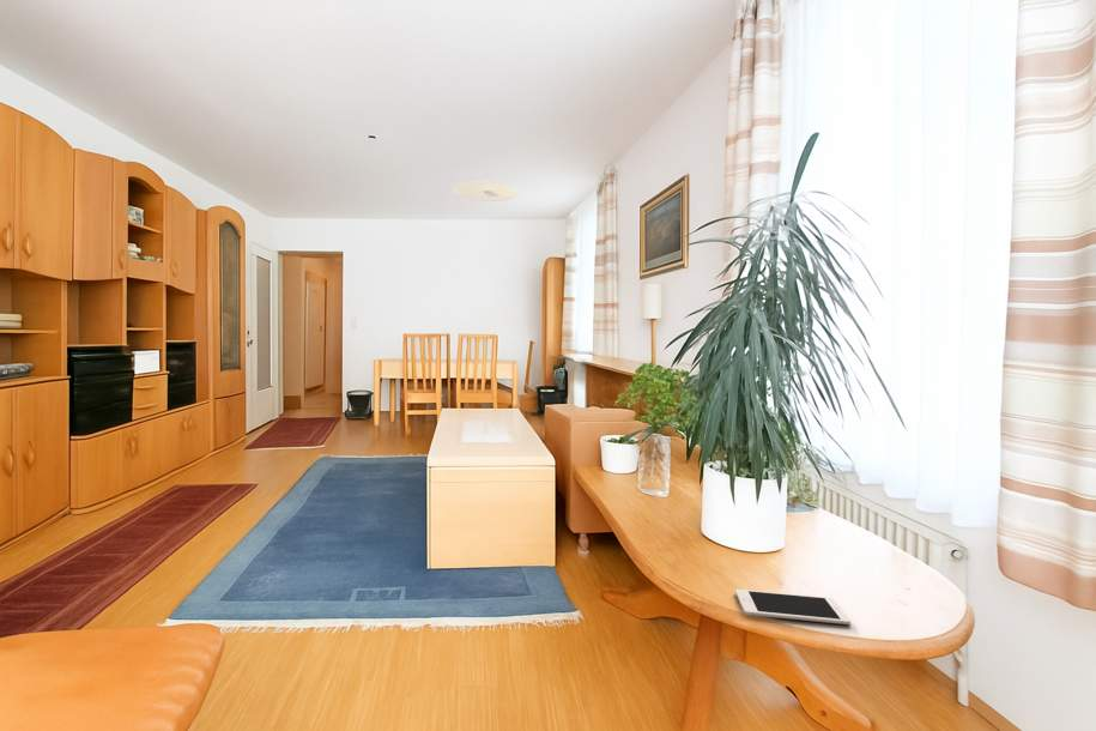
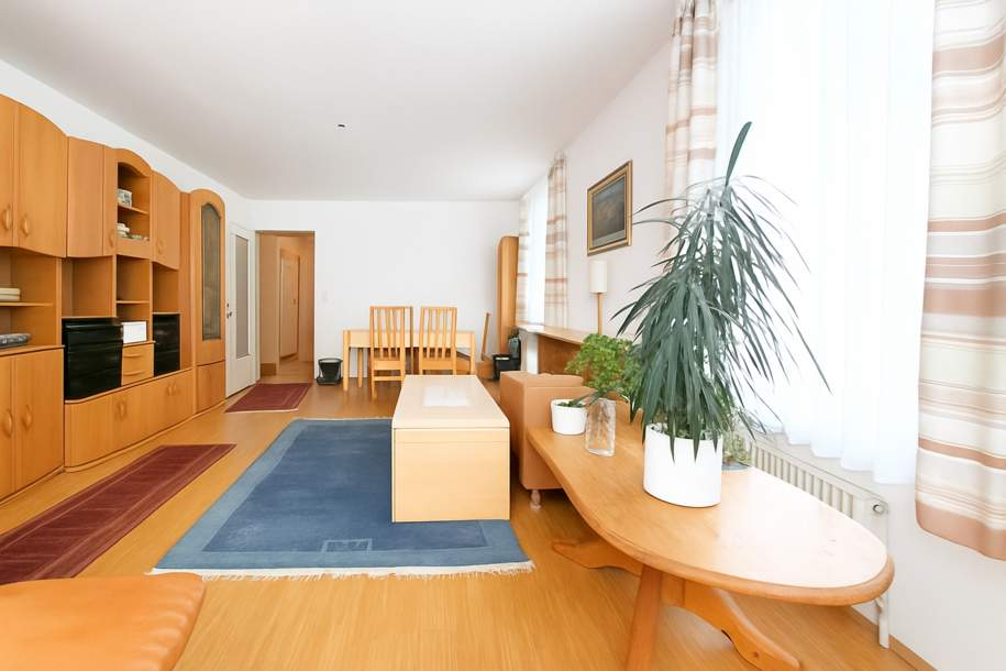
- cell phone [734,588,852,626]
- ceiling light [453,180,517,203]
